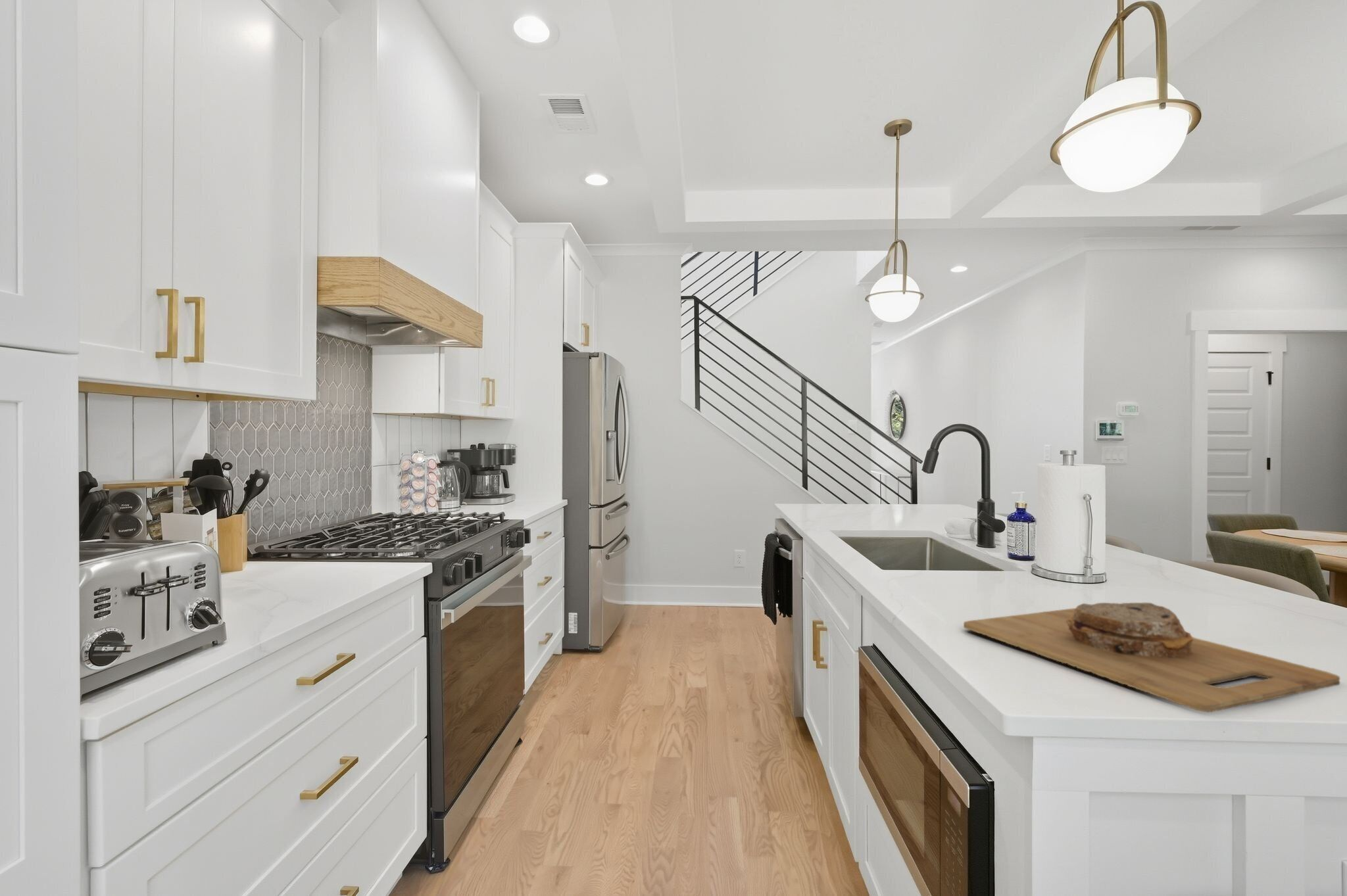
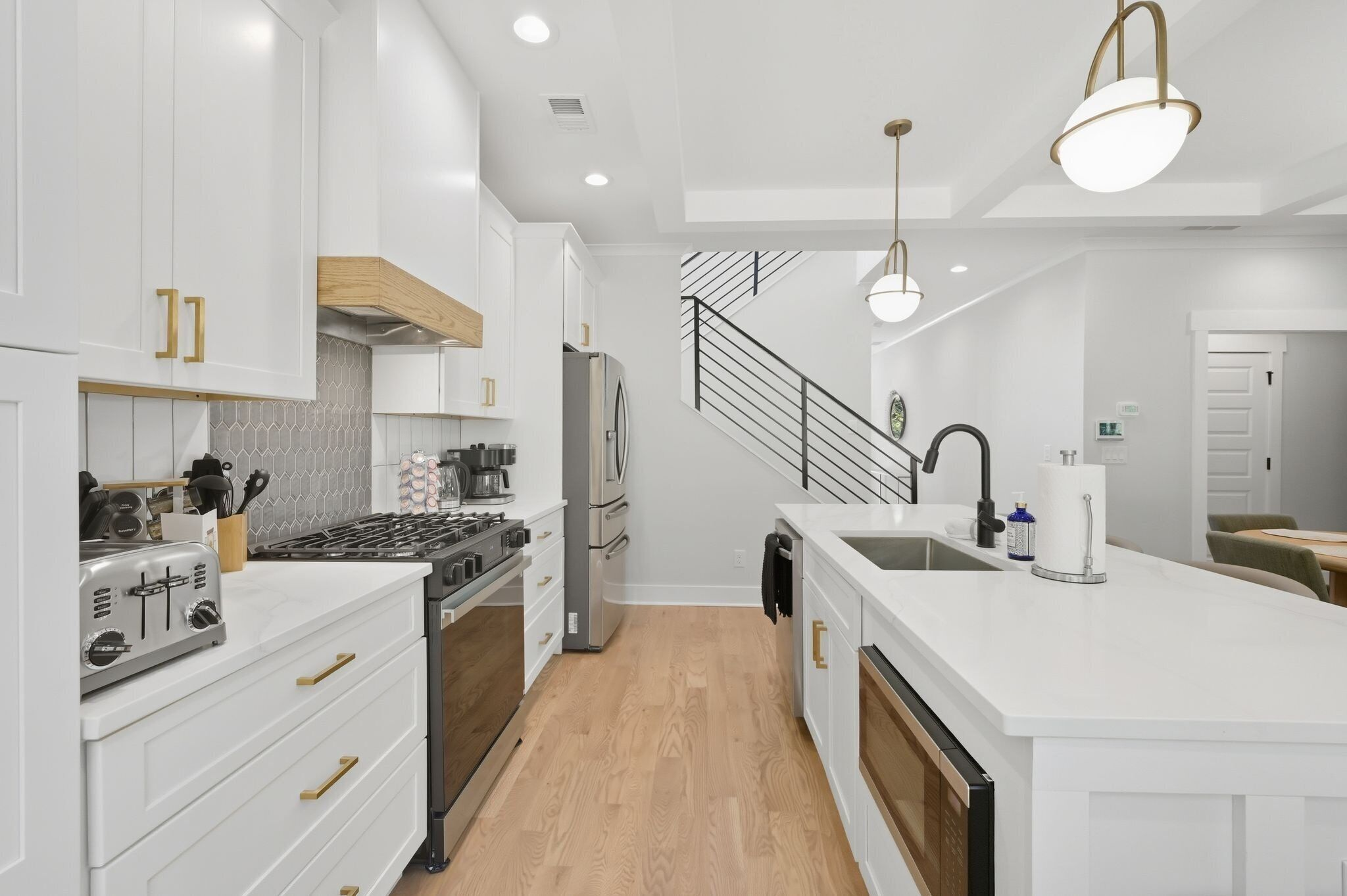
- cutting board [963,602,1340,713]
